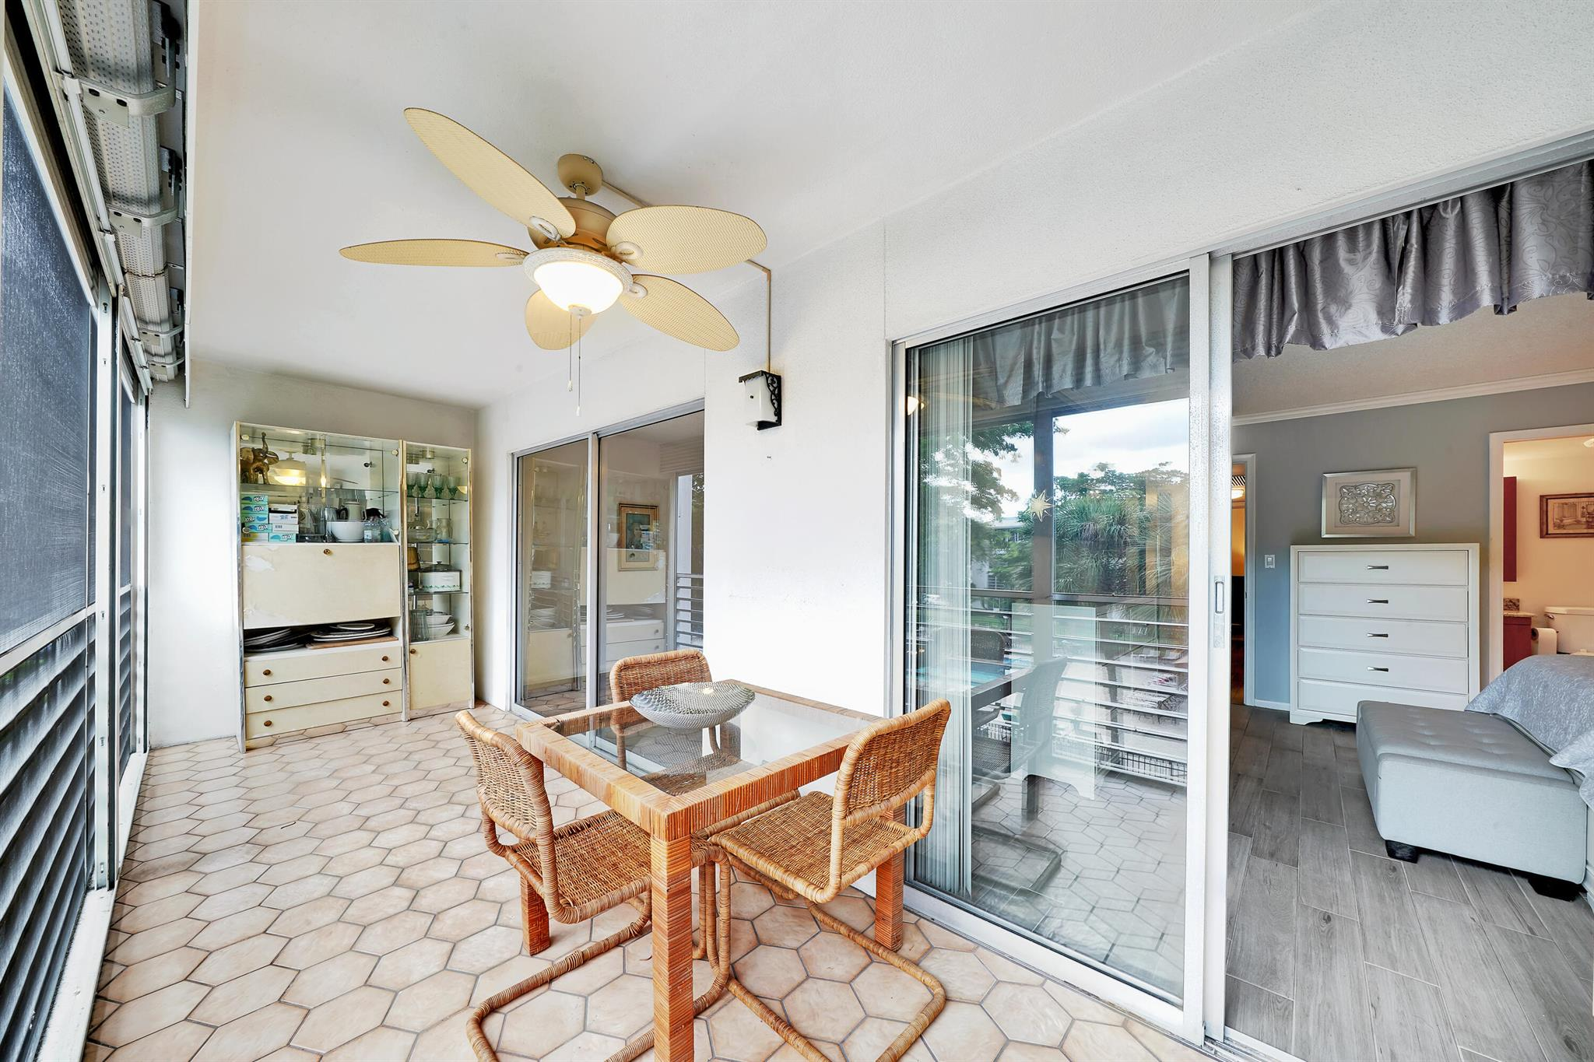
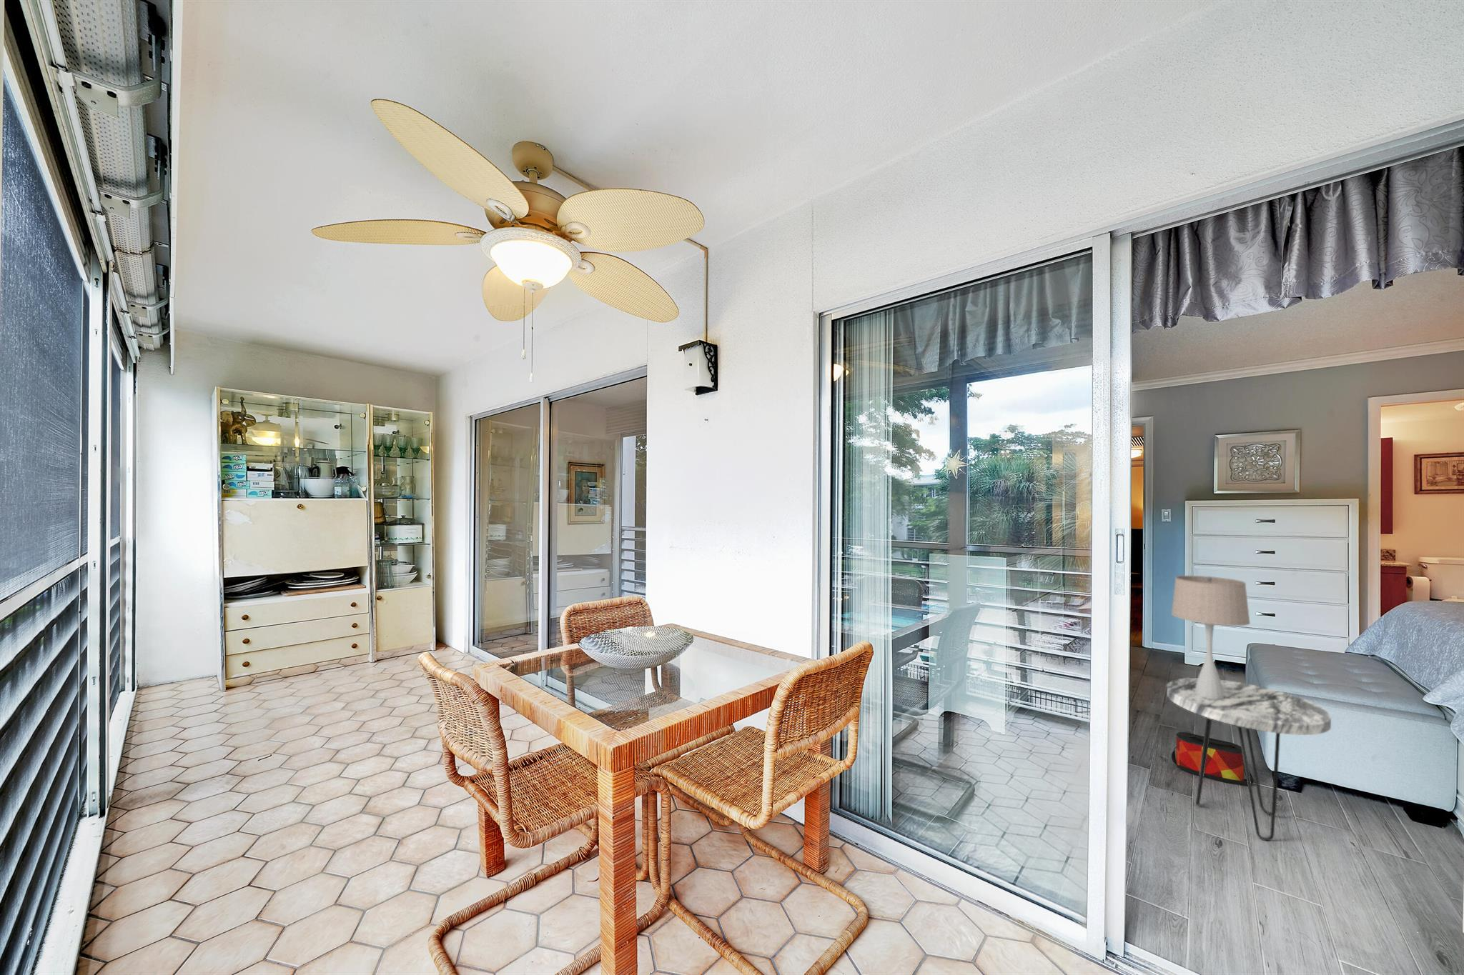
+ bag [1171,731,1255,787]
+ table lamp [1171,575,1251,700]
+ side table [1166,677,1332,841]
